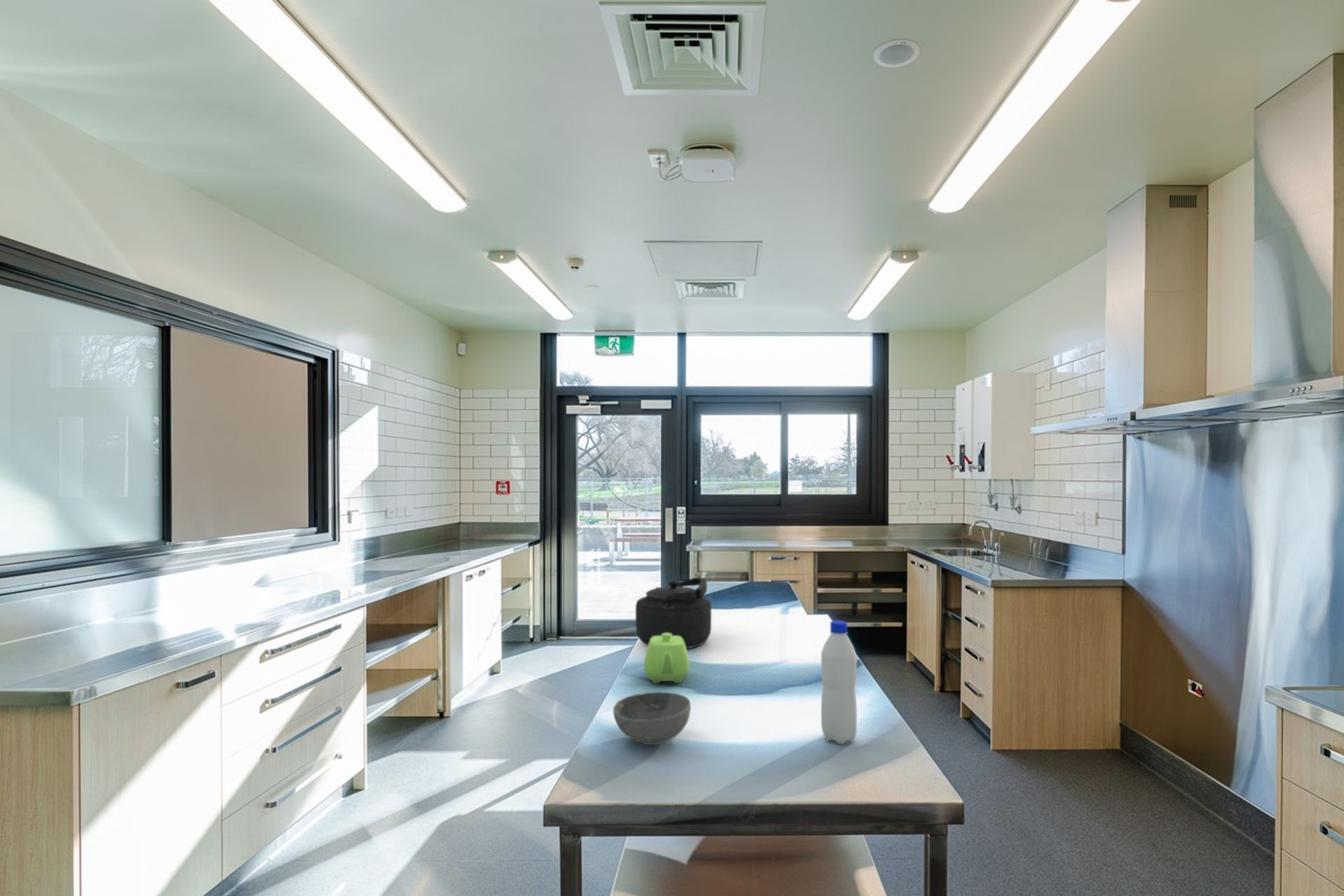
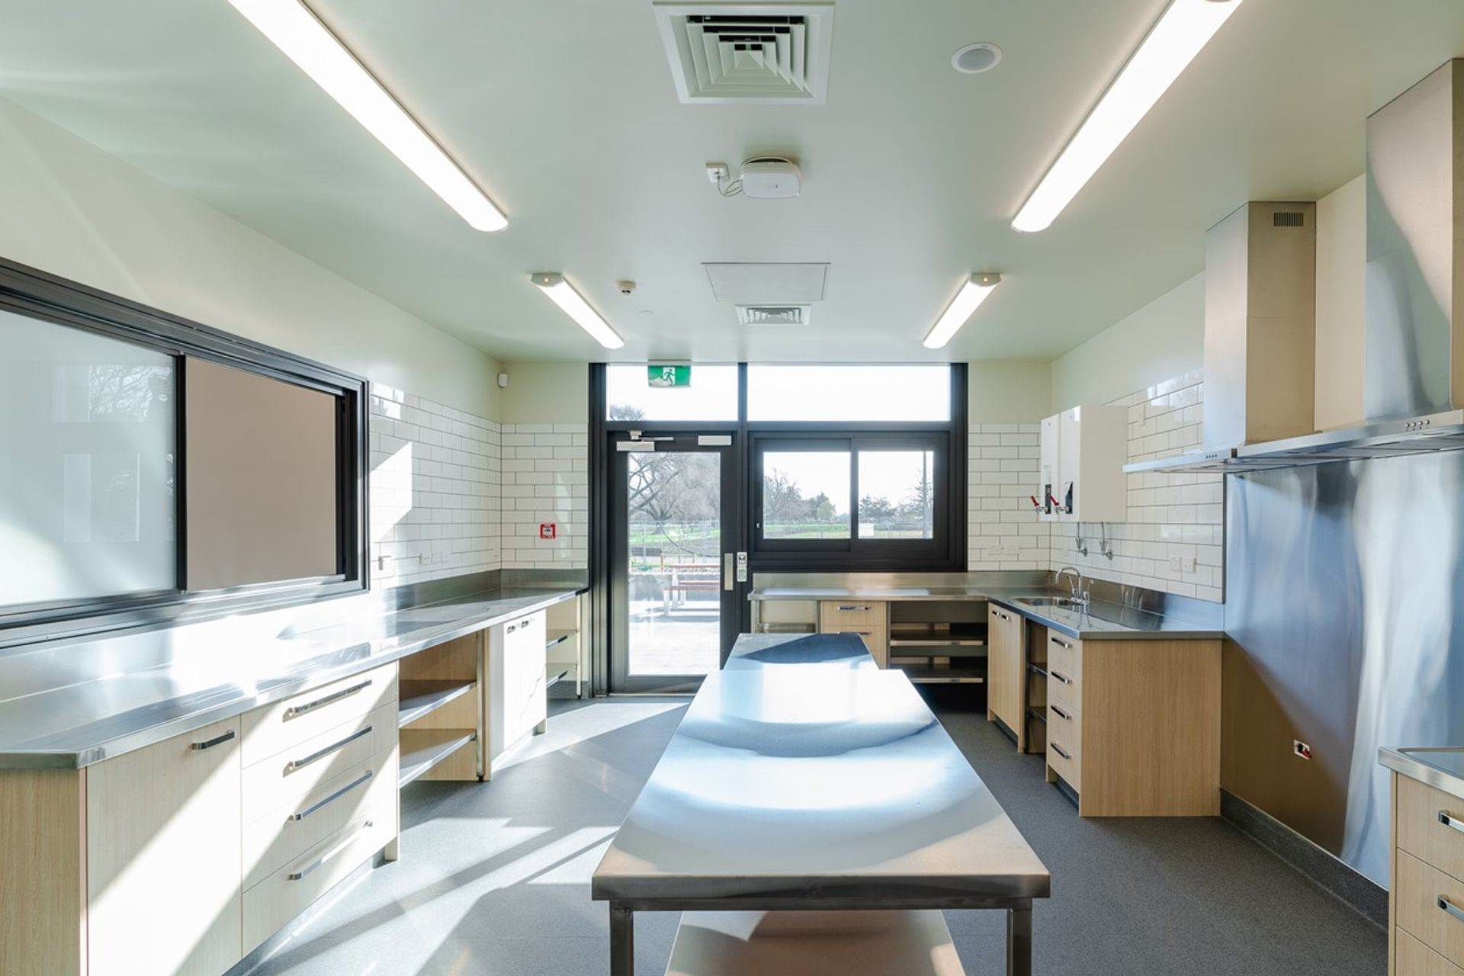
- bowl [612,691,692,745]
- kettle [635,577,712,649]
- water bottle [820,619,858,745]
- teapot [643,633,690,684]
